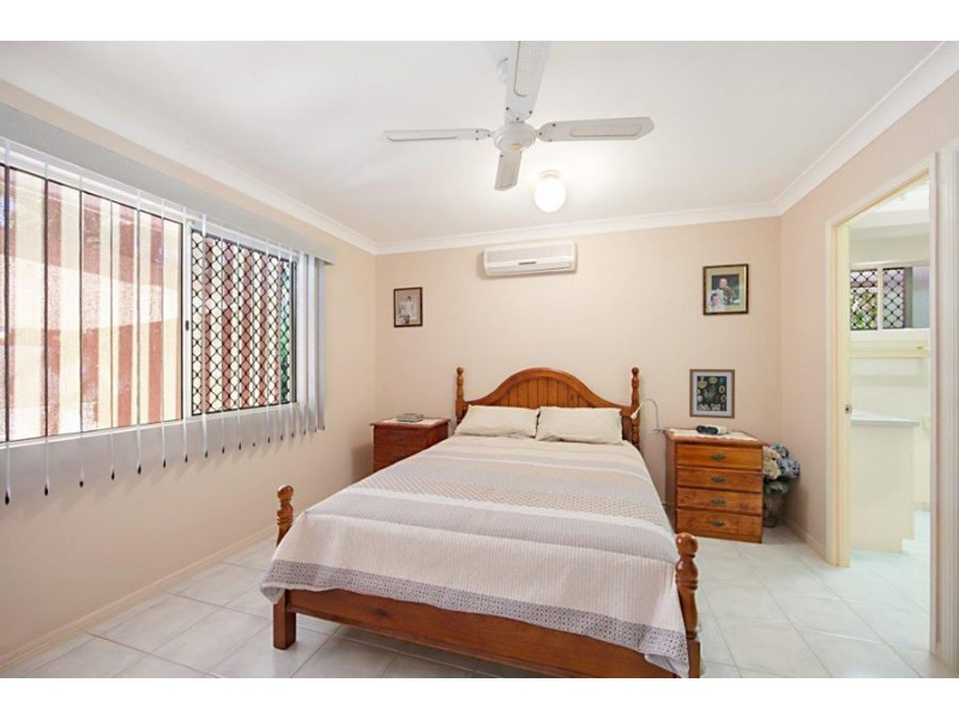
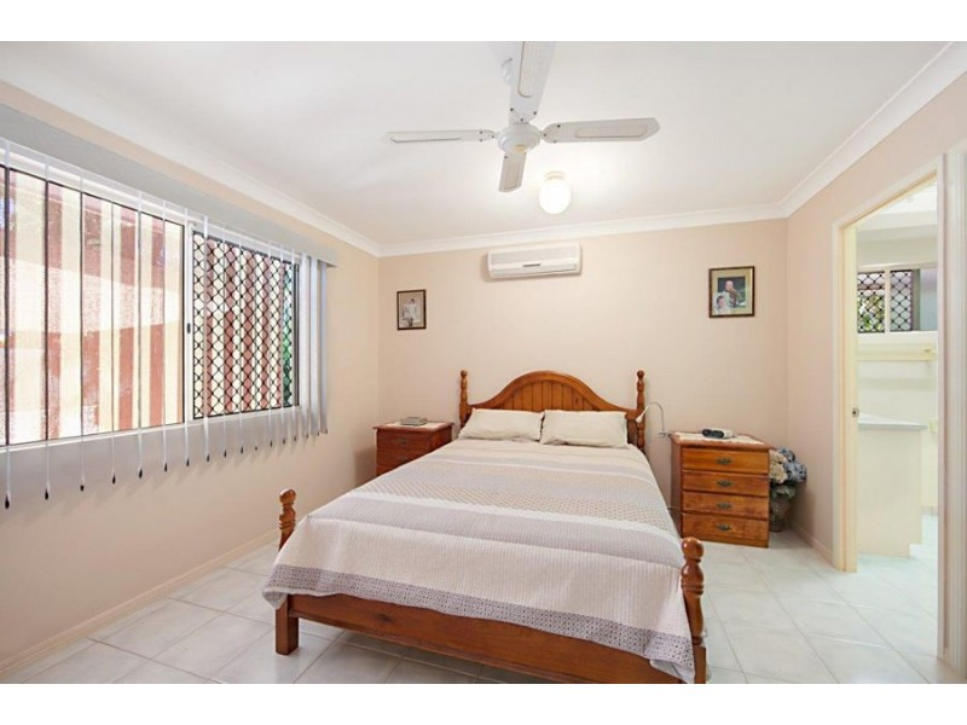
- wall art [688,368,736,421]
